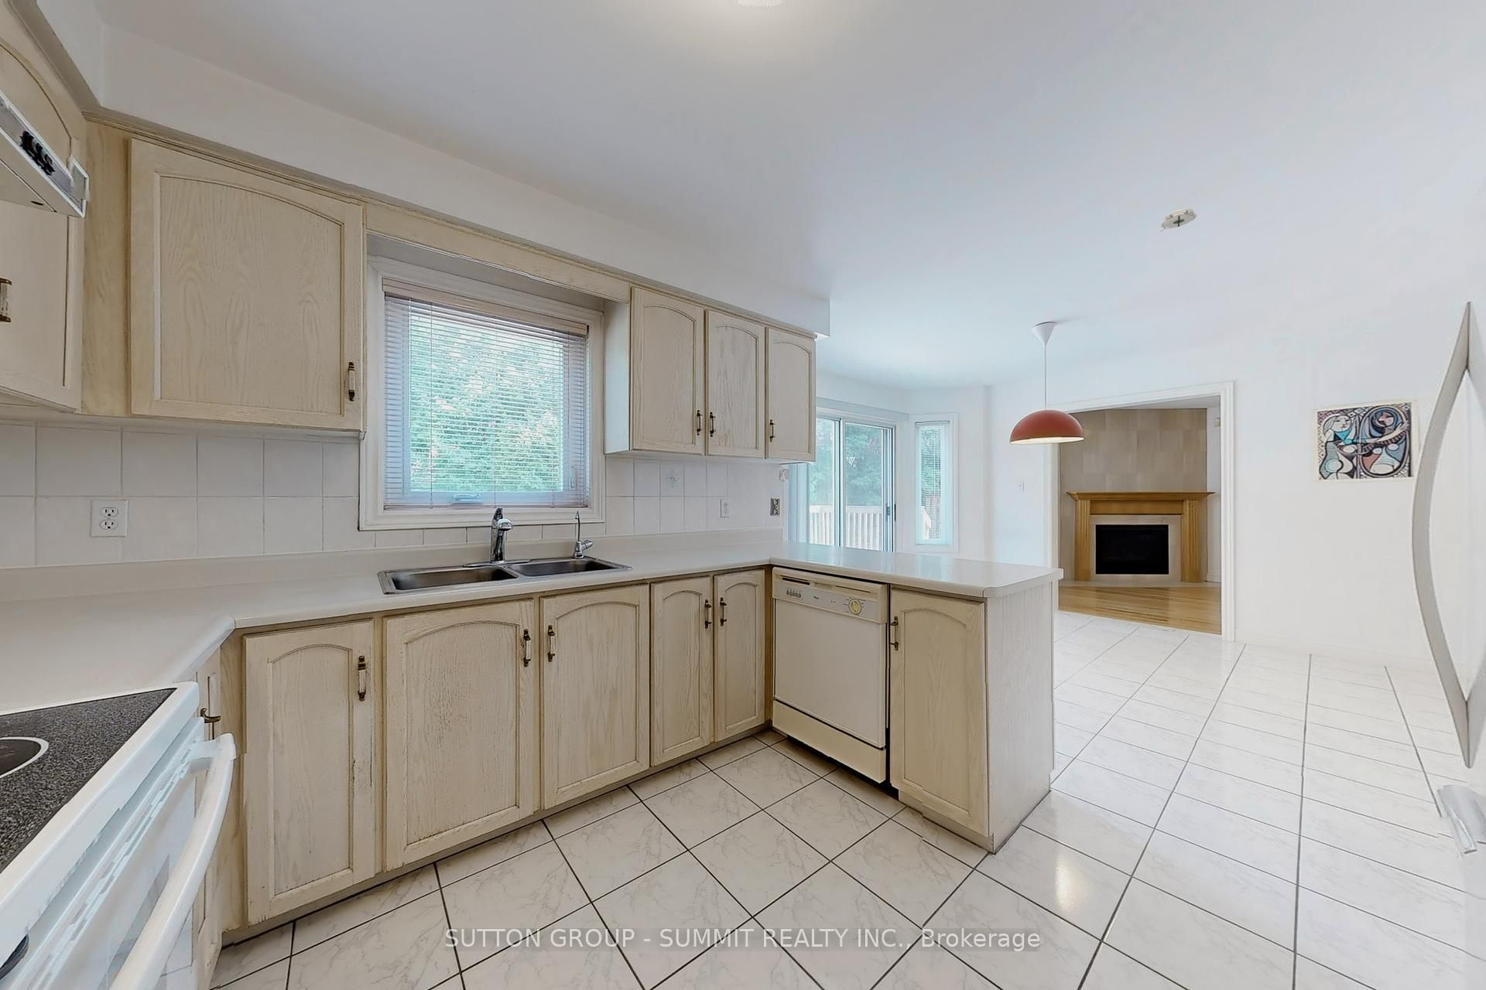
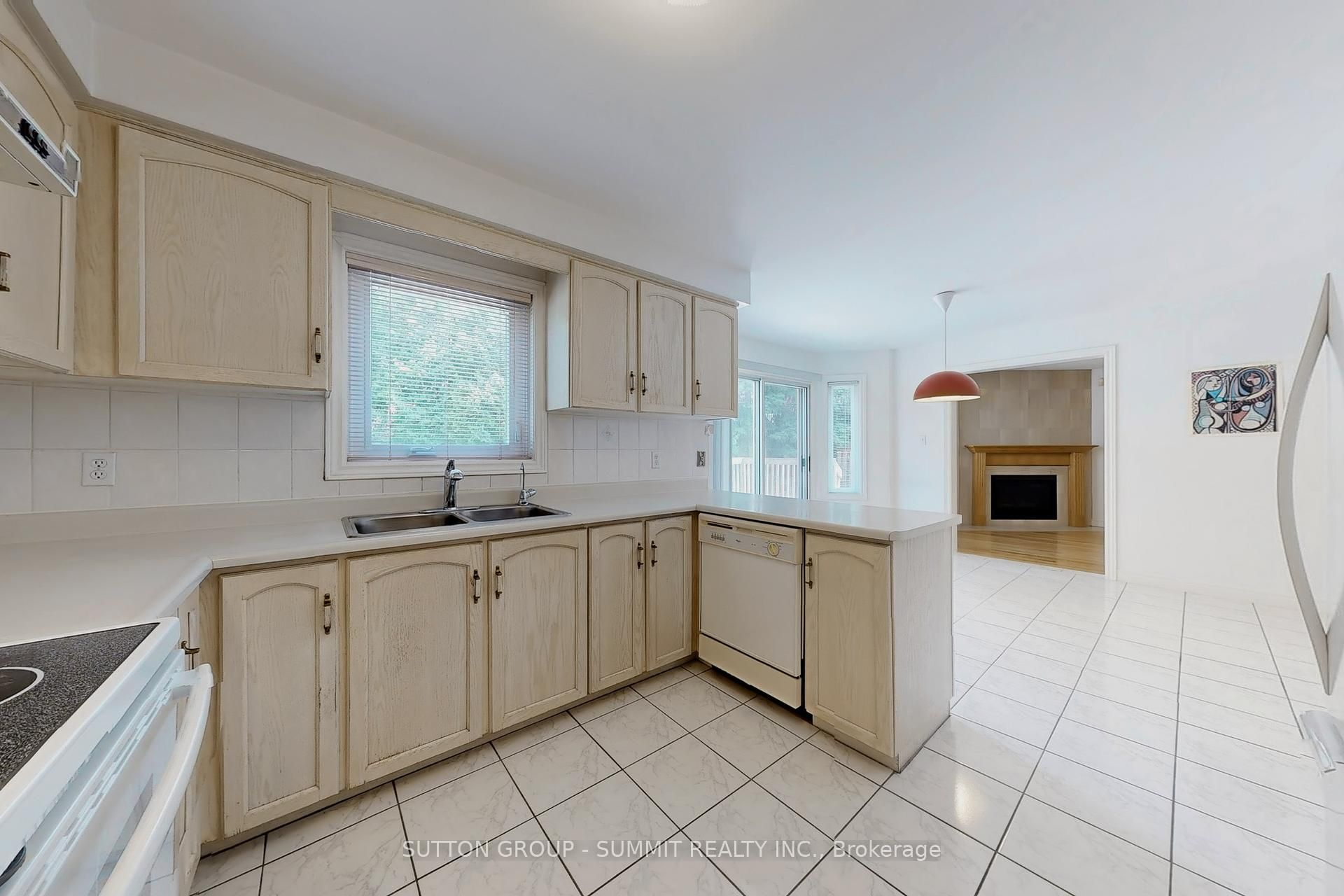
- smoke detector [1160,208,1197,233]
